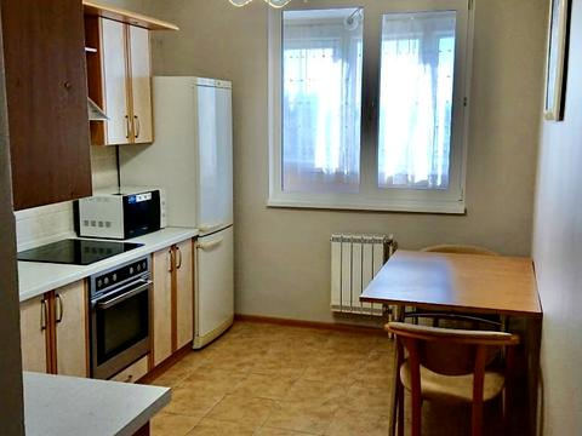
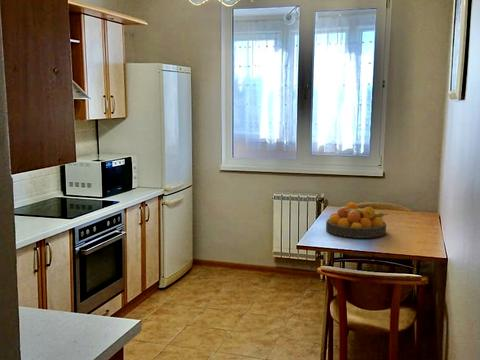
+ fruit bowl [325,201,389,239]
